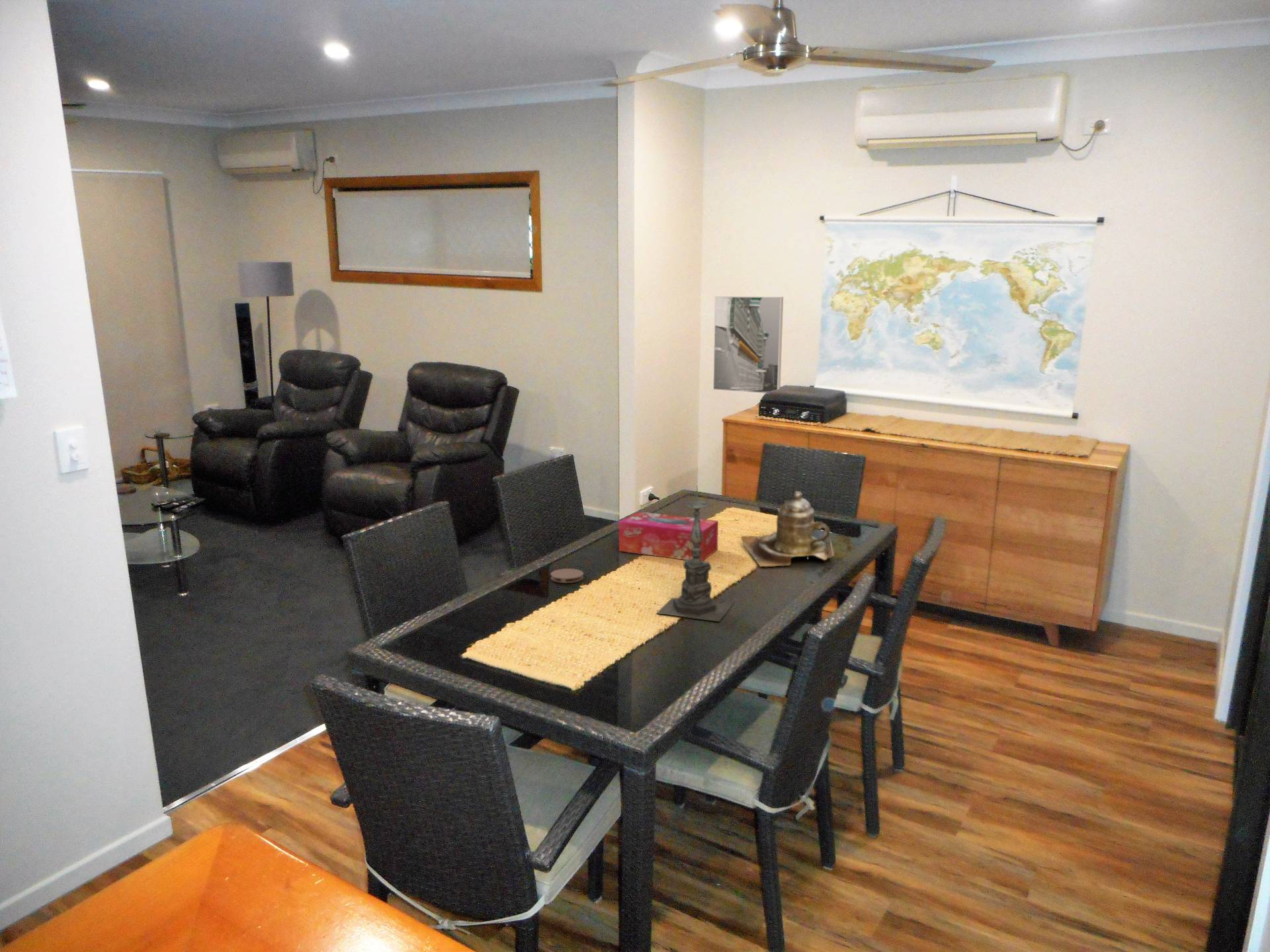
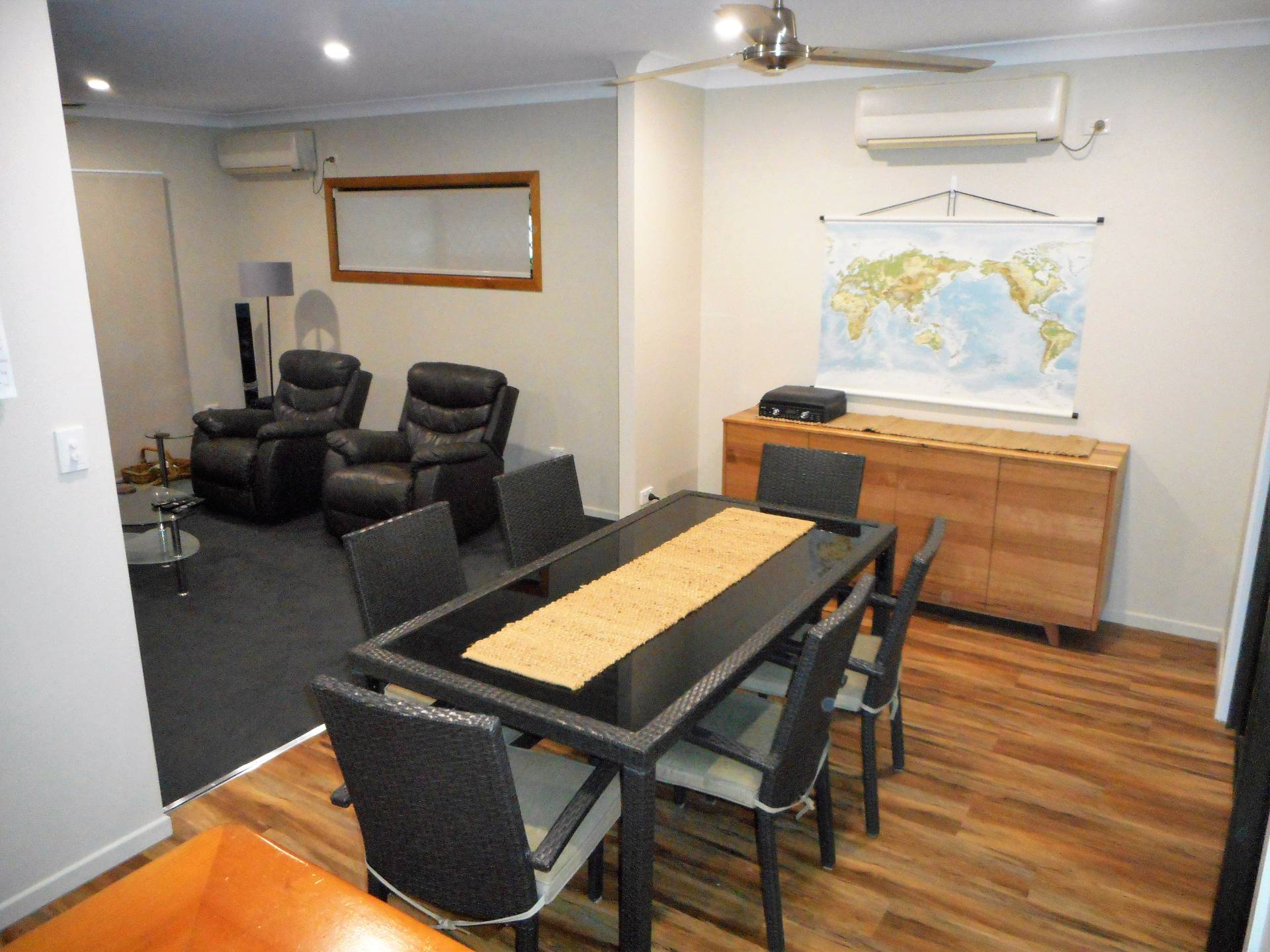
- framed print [712,296,784,394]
- tissue box [618,511,719,561]
- coaster [550,568,584,584]
- candle holder [656,485,736,622]
- teapot [740,491,835,567]
